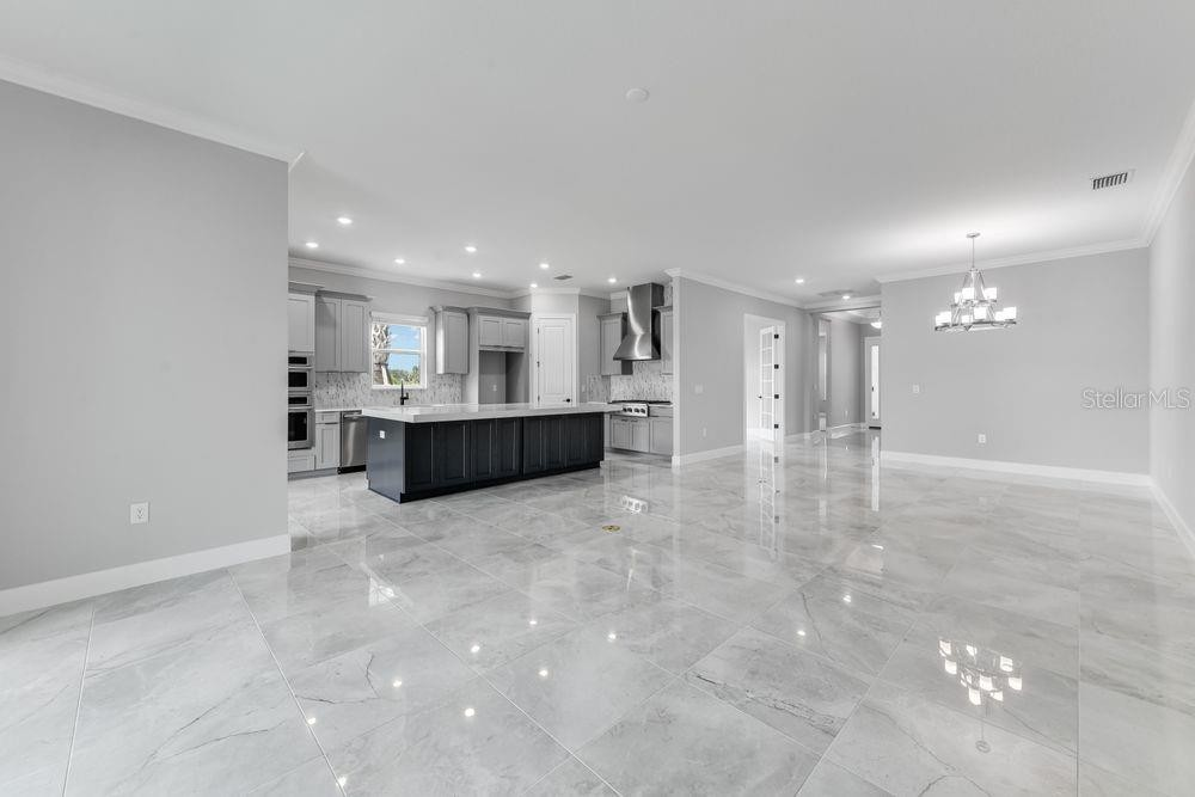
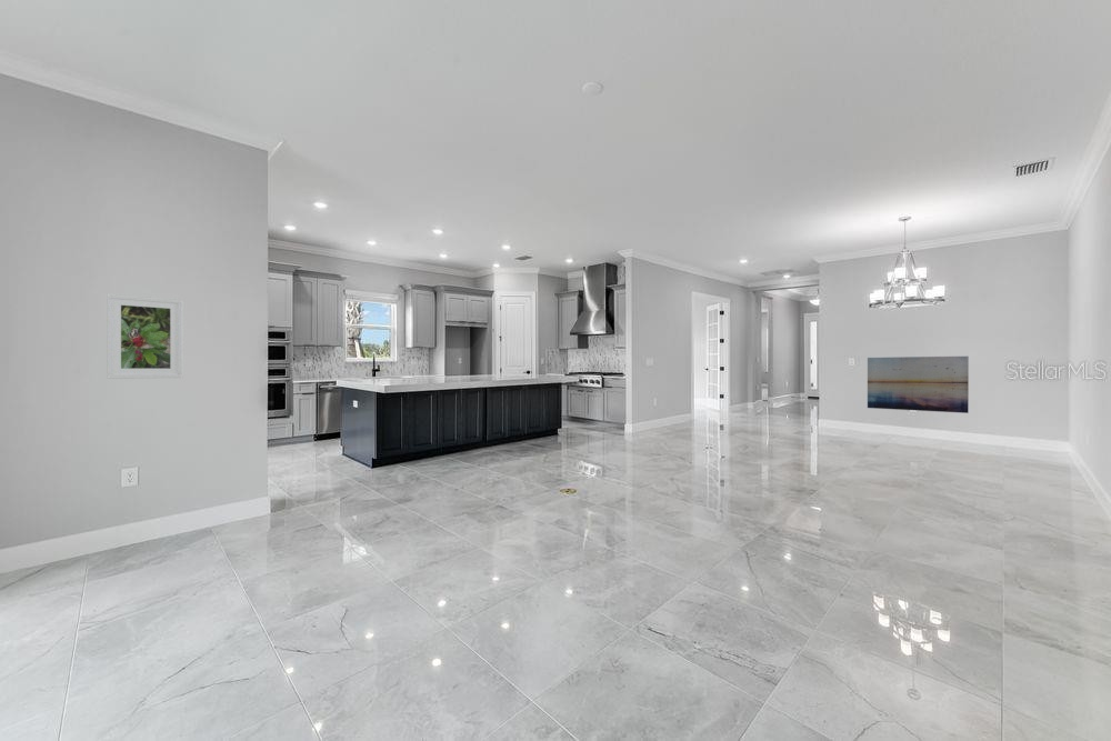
+ wall art [867,356,970,414]
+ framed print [106,293,183,380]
